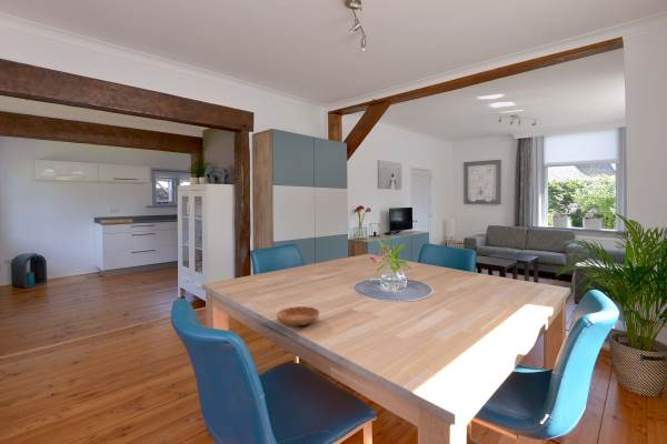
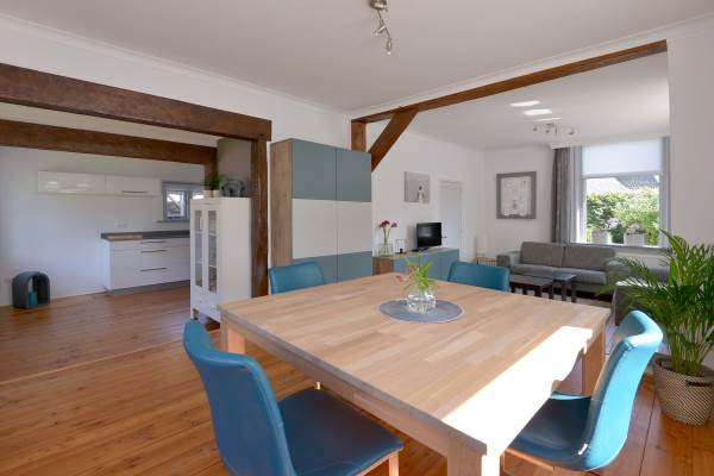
- saucer [276,305,320,326]
